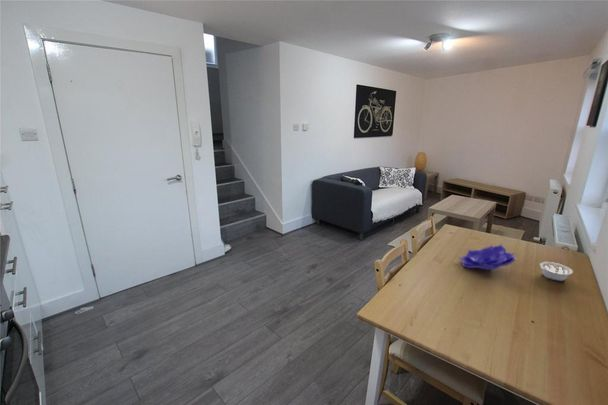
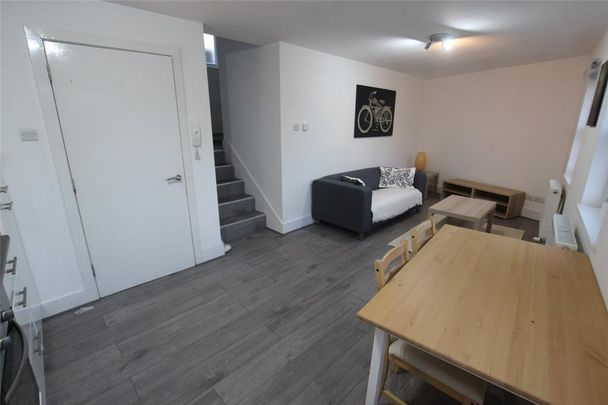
- legume [539,261,574,282]
- decorative bowl [458,243,517,271]
